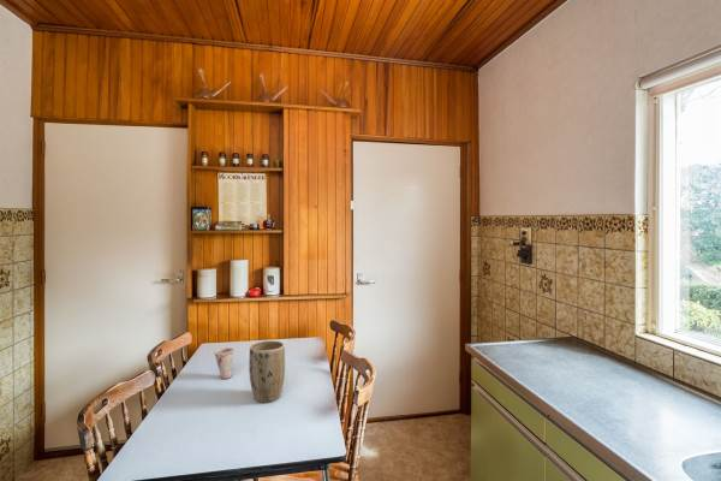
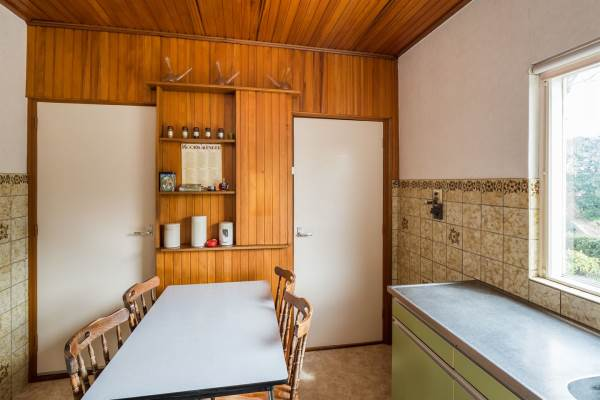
- cup [213,346,236,380]
- plant pot [248,339,286,403]
